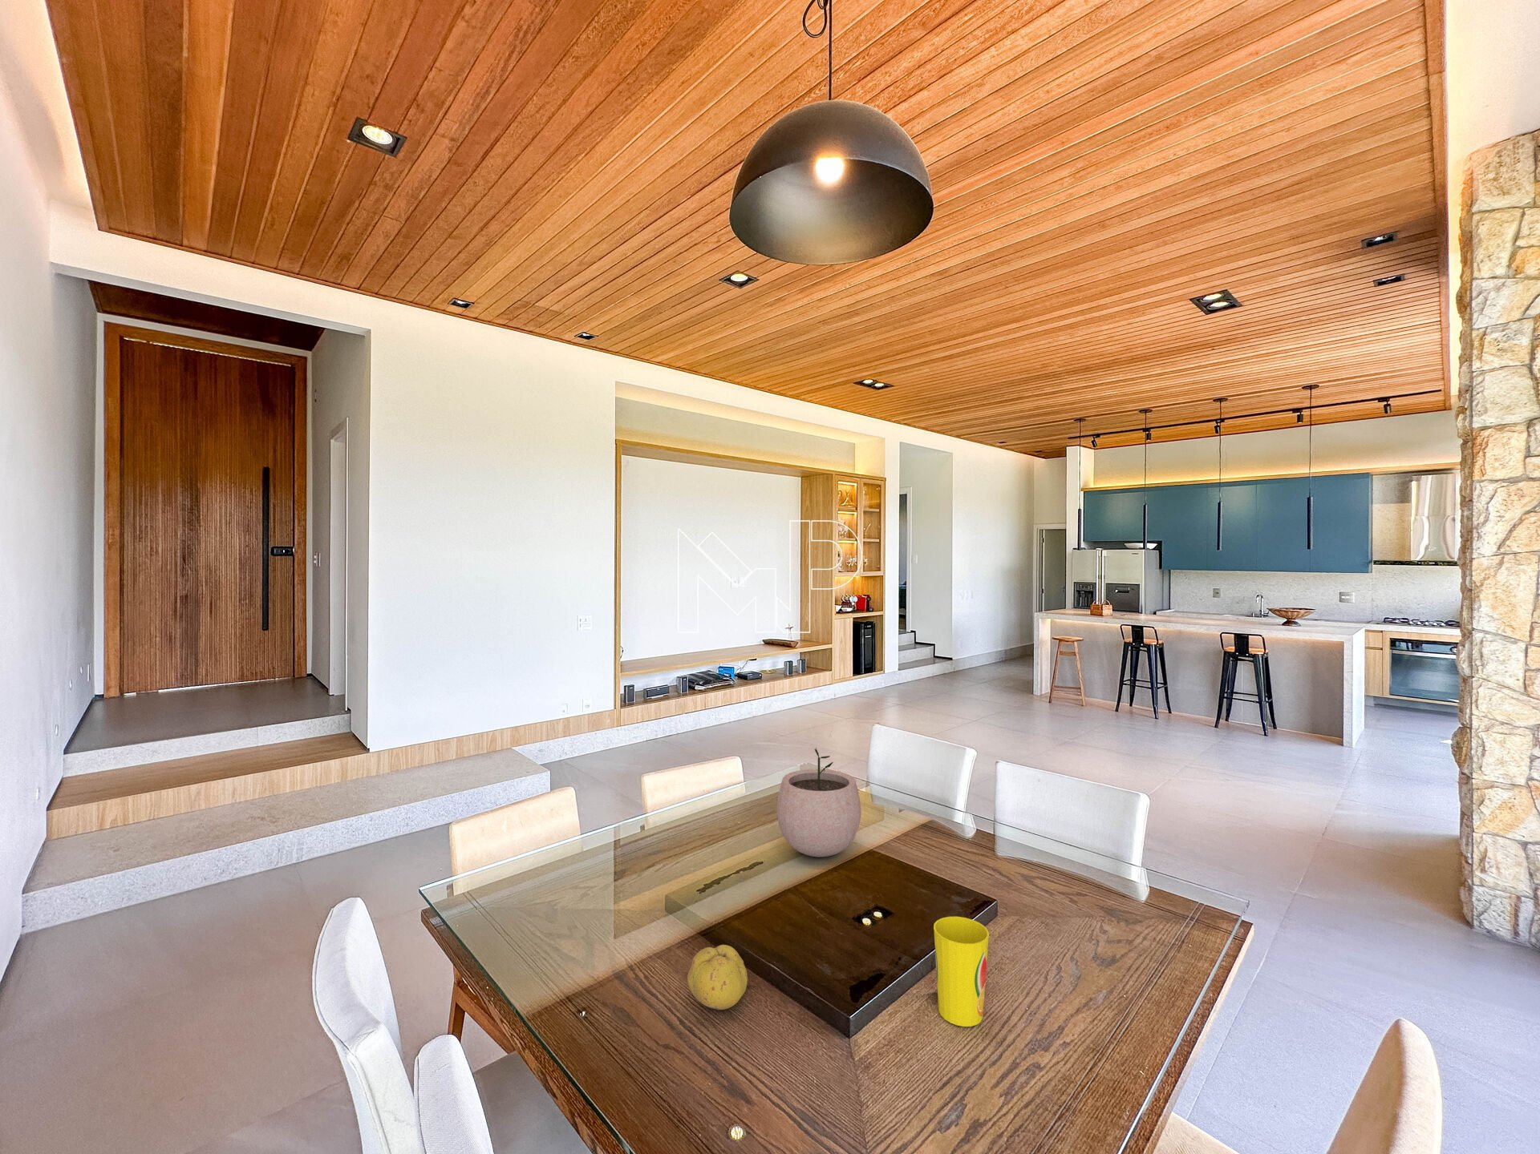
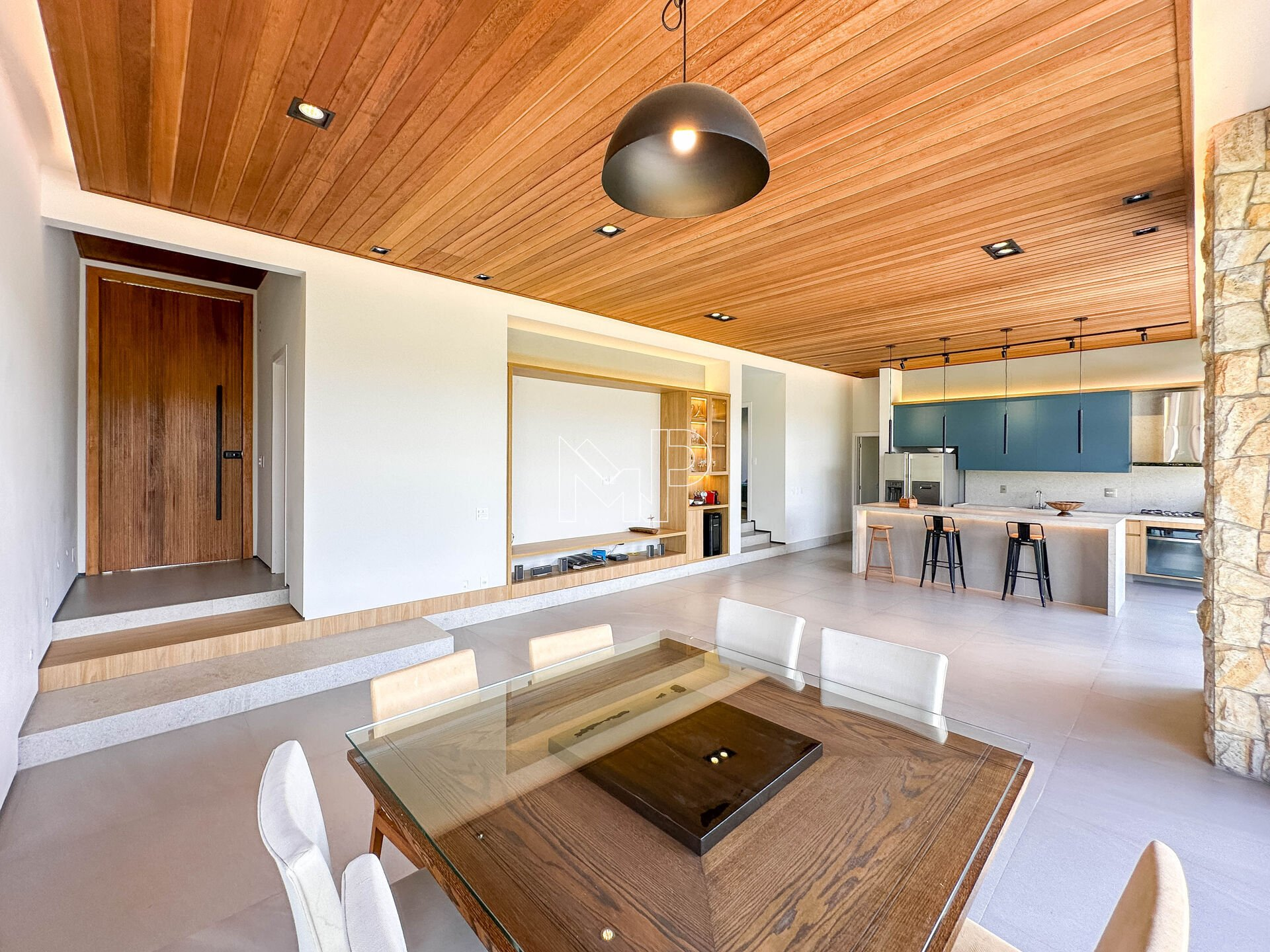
- fruit [686,944,748,1011]
- cup [932,916,989,1028]
- plant pot [776,747,861,857]
